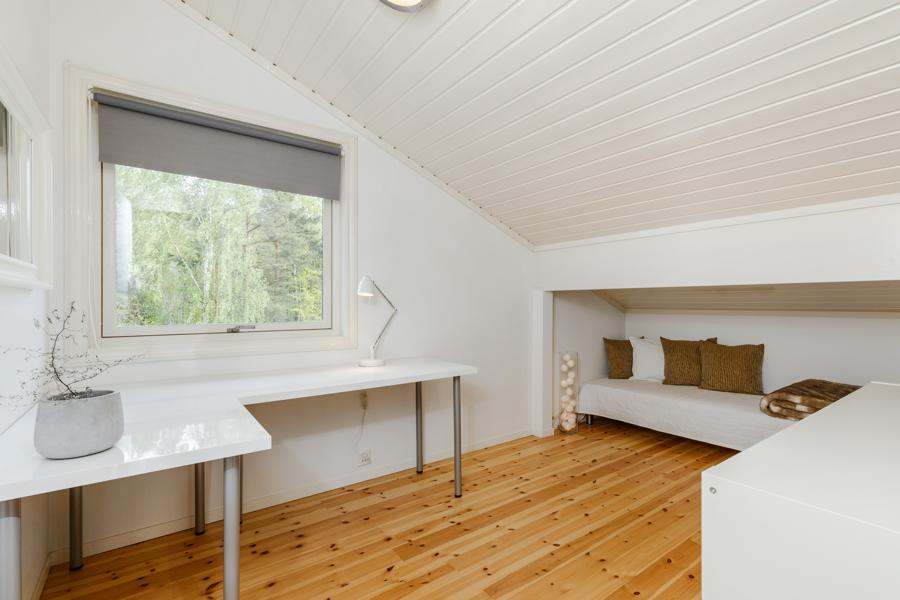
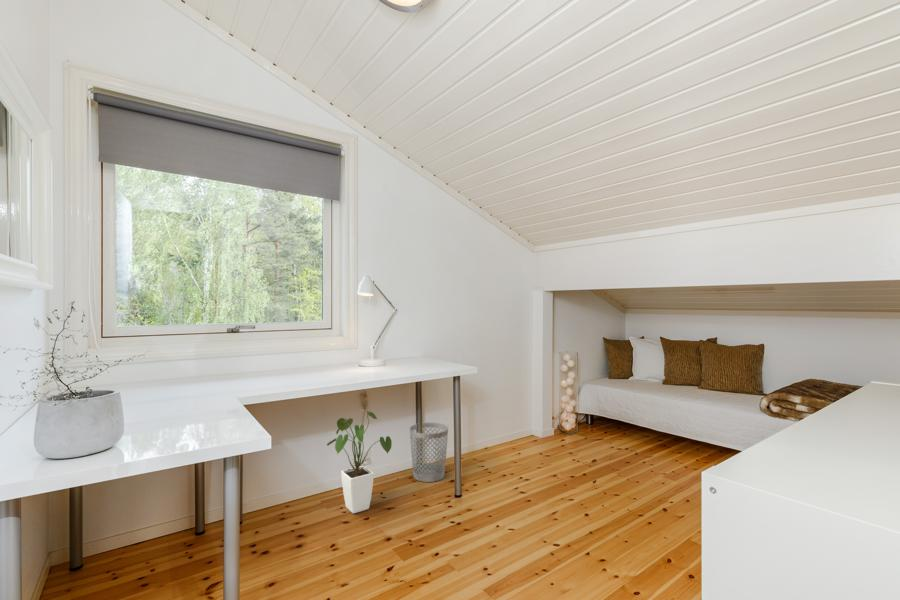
+ house plant [326,409,393,514]
+ wastebasket [409,422,449,483]
